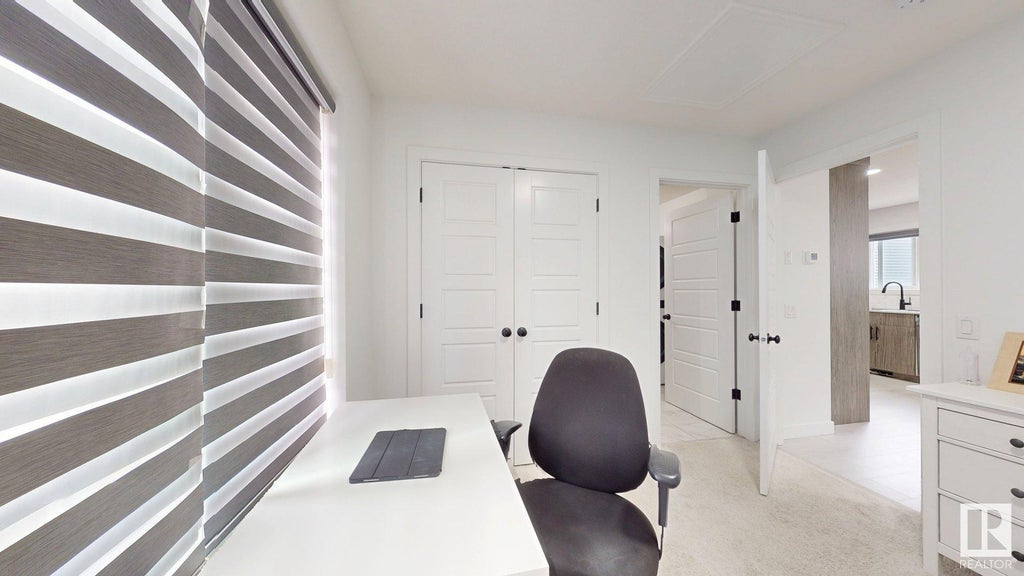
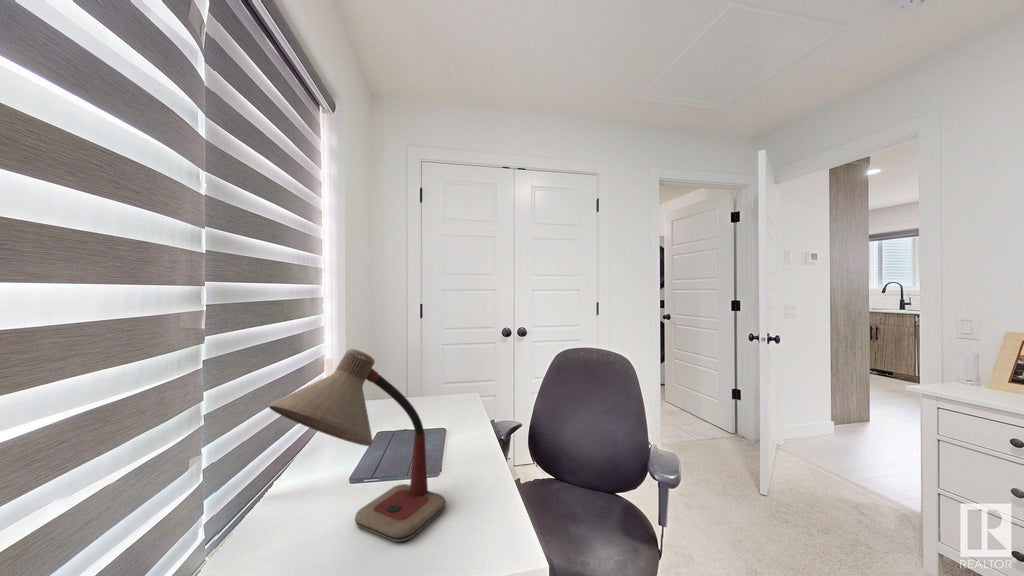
+ desk lamp [268,348,447,543]
